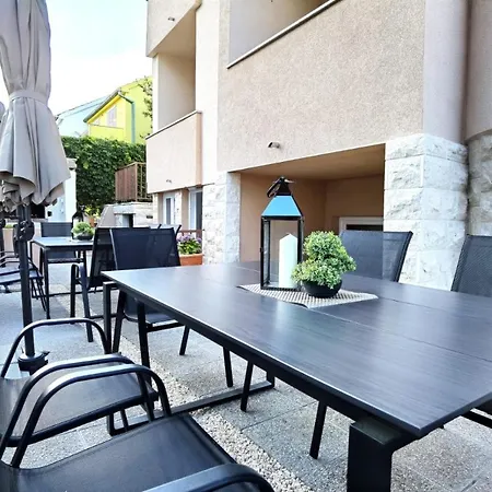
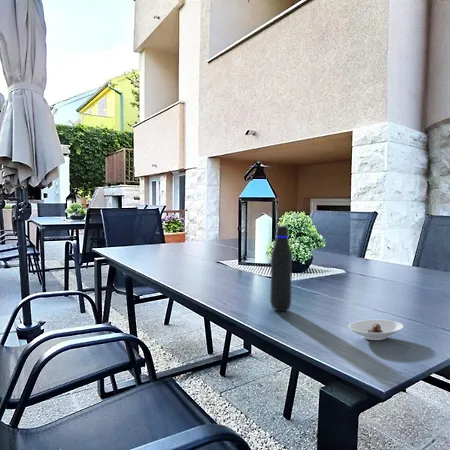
+ saucer [348,319,404,341]
+ water bottle [269,225,293,312]
